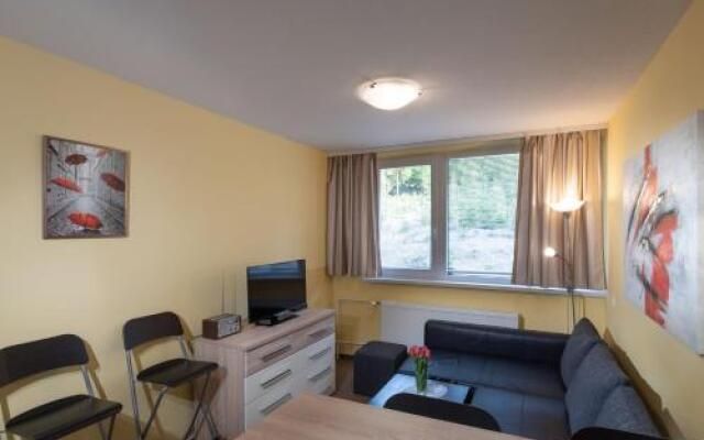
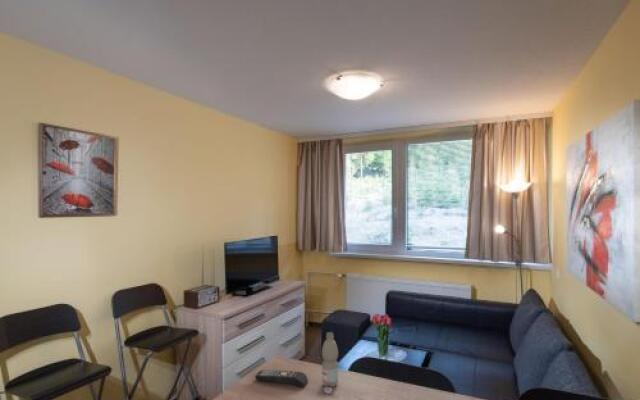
+ water bottle [321,331,339,395]
+ remote control [254,369,309,388]
